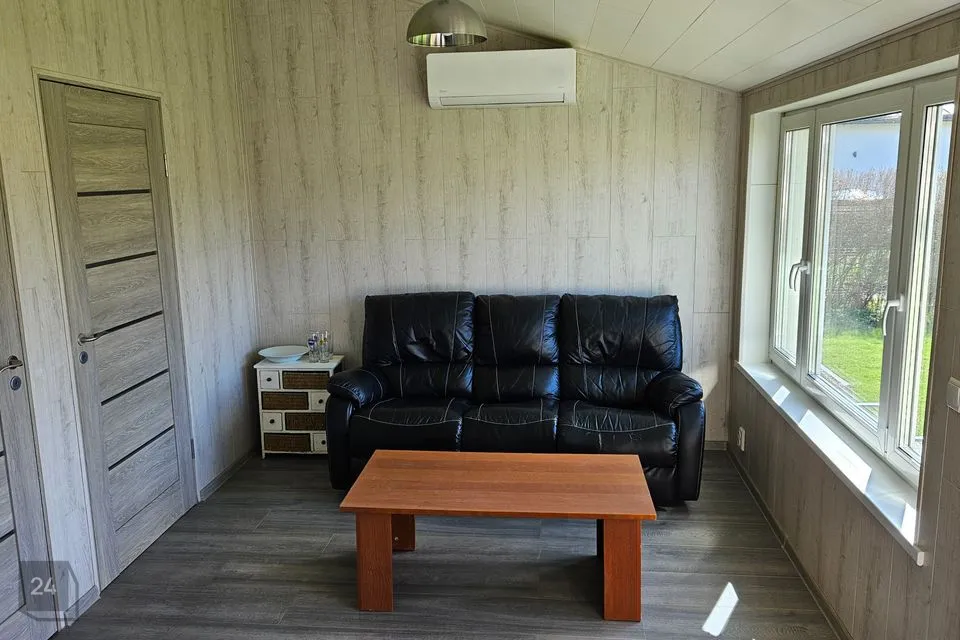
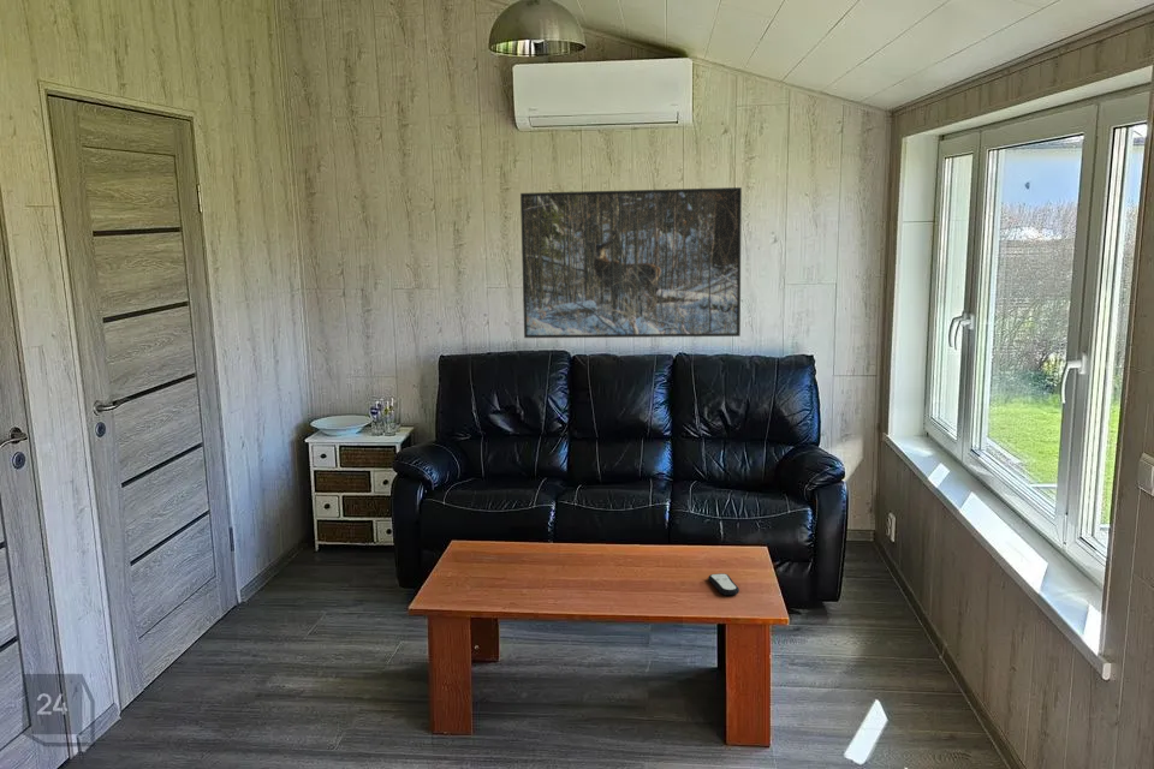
+ remote control [707,572,740,596]
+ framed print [519,186,743,339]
